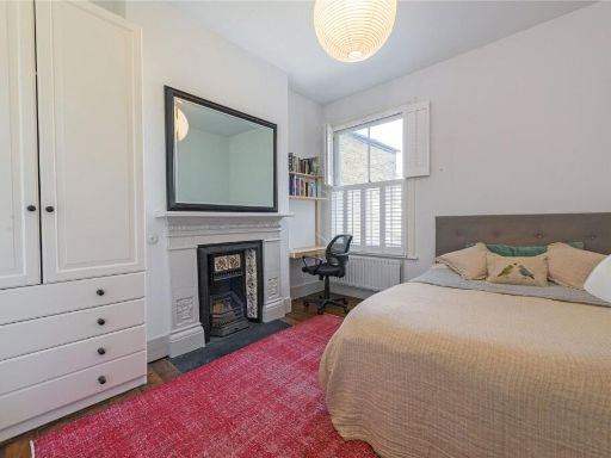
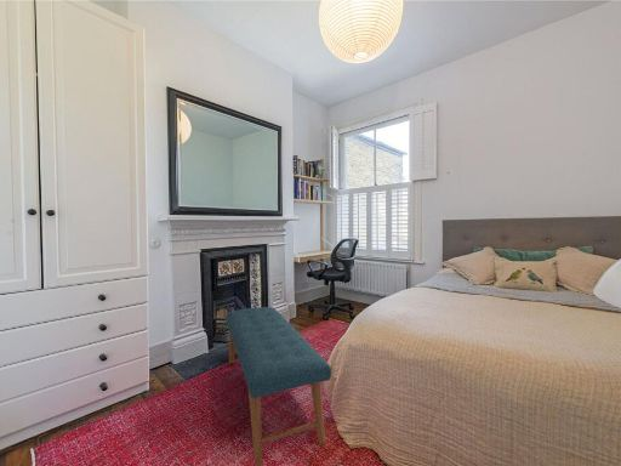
+ bench [224,306,332,466]
